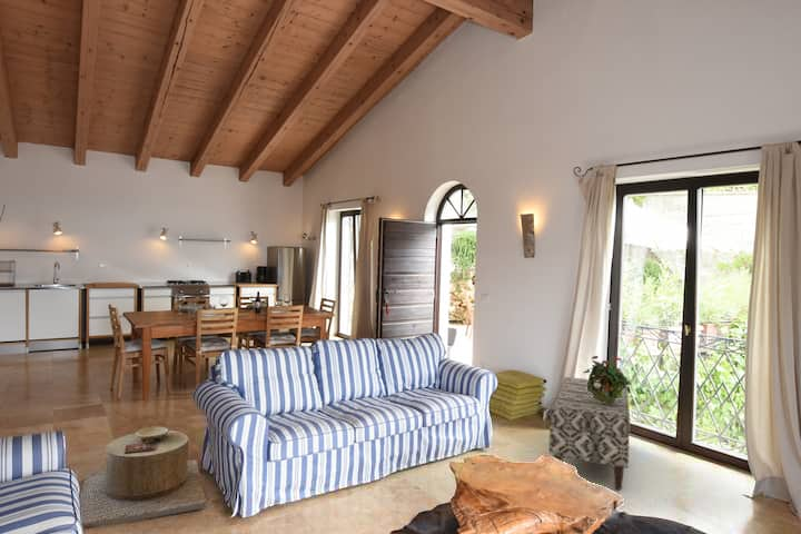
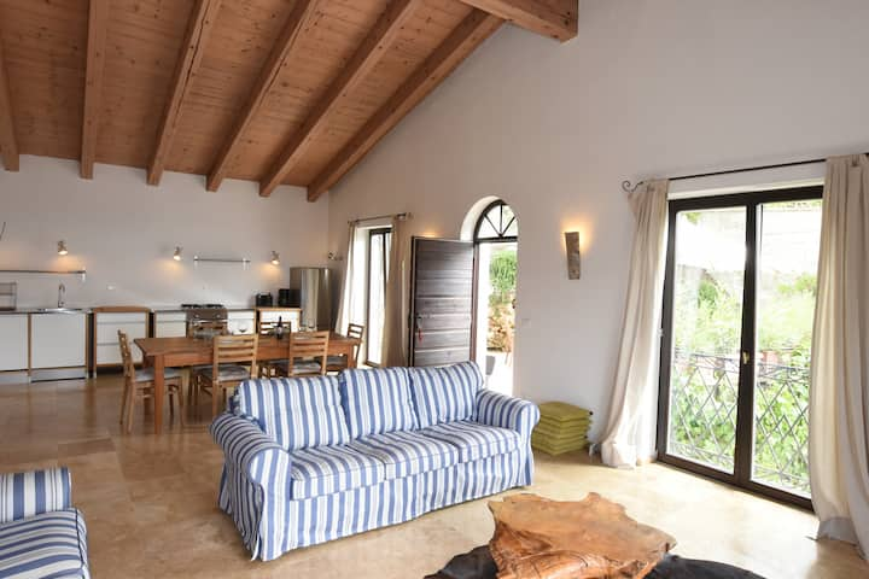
- bench [548,376,631,491]
- potted plant [582,355,633,403]
- side table [79,426,207,530]
